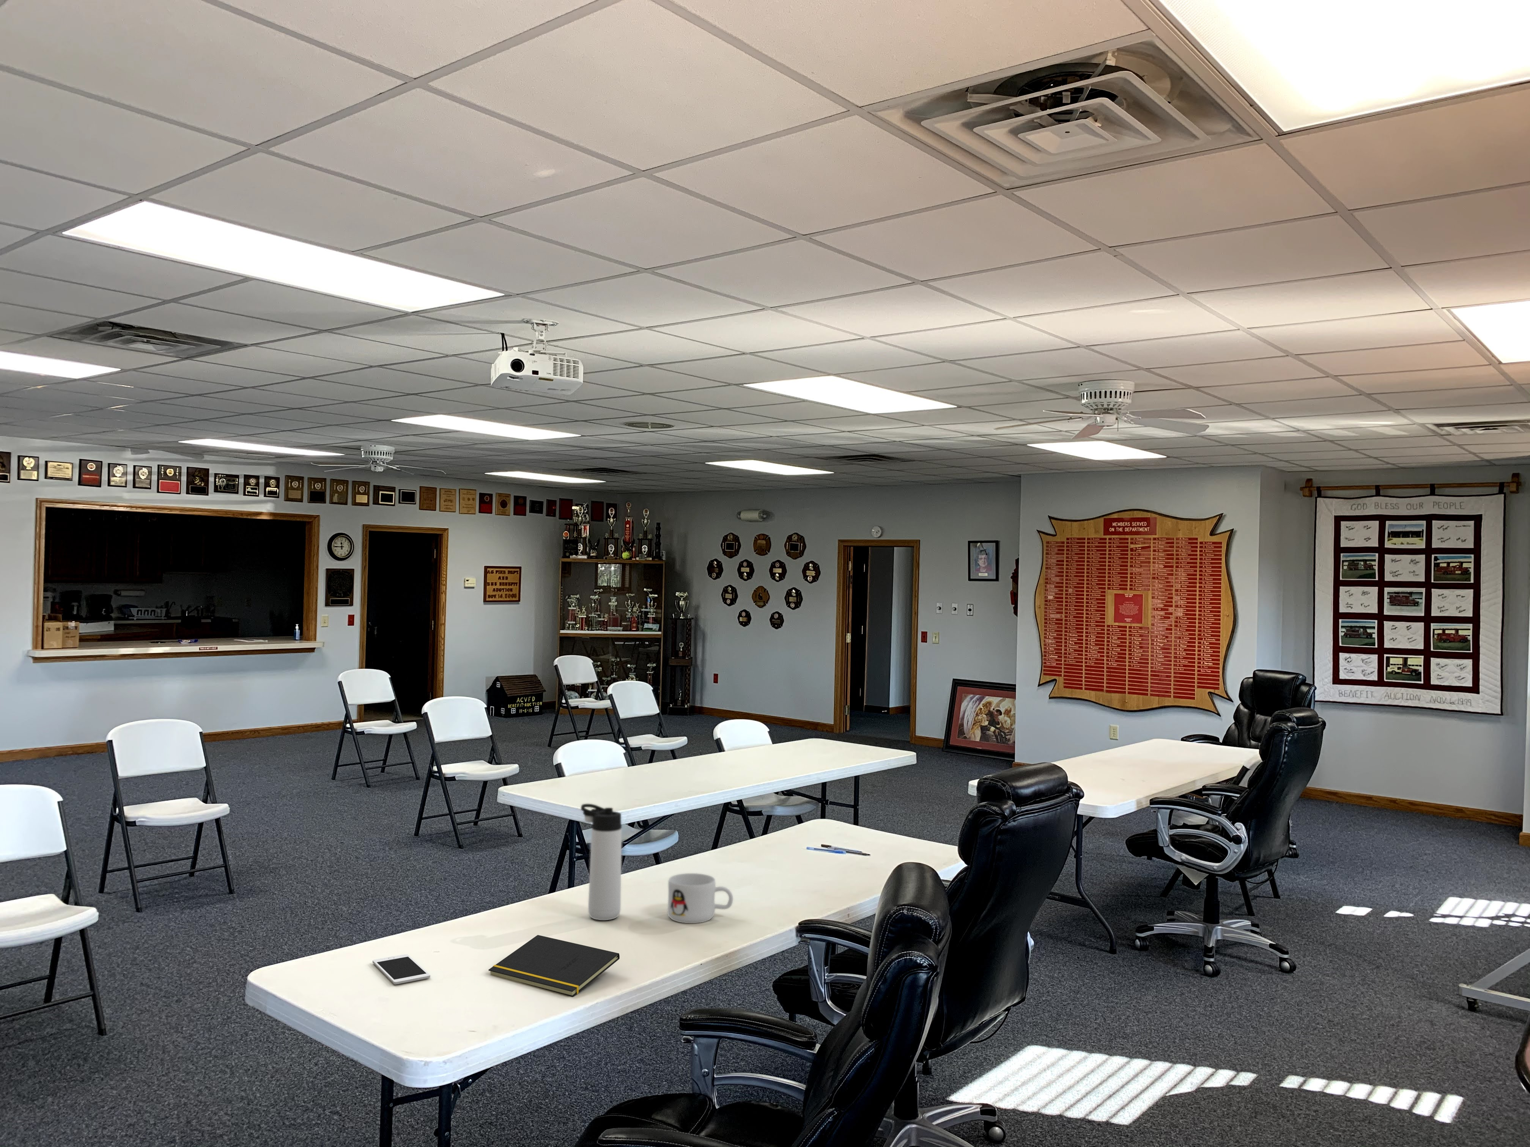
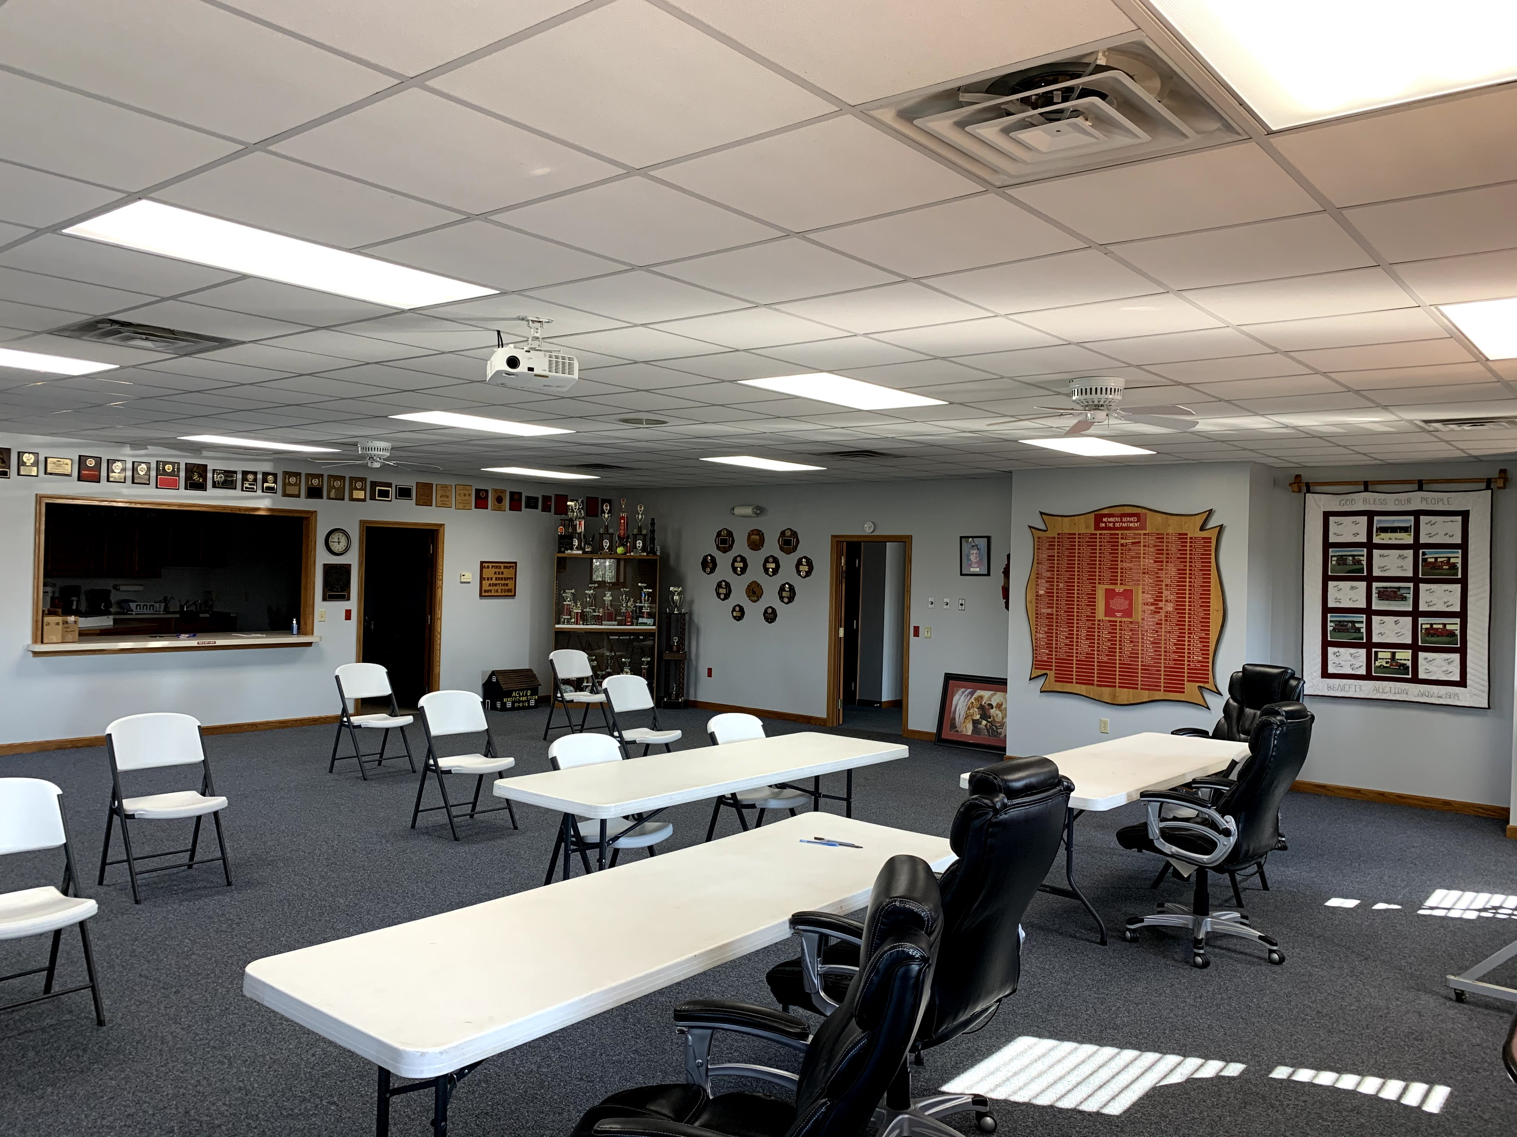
- mug [667,872,734,924]
- thermos bottle [581,804,623,920]
- notepad [488,935,620,998]
- cell phone [372,954,431,984]
